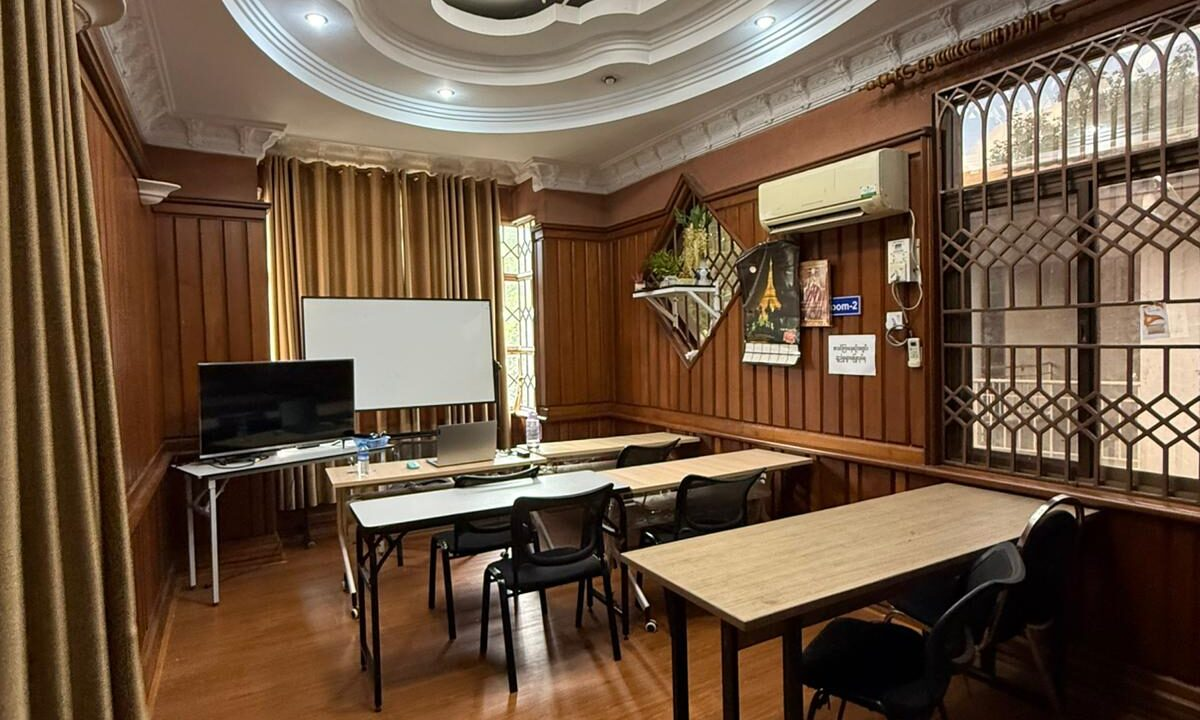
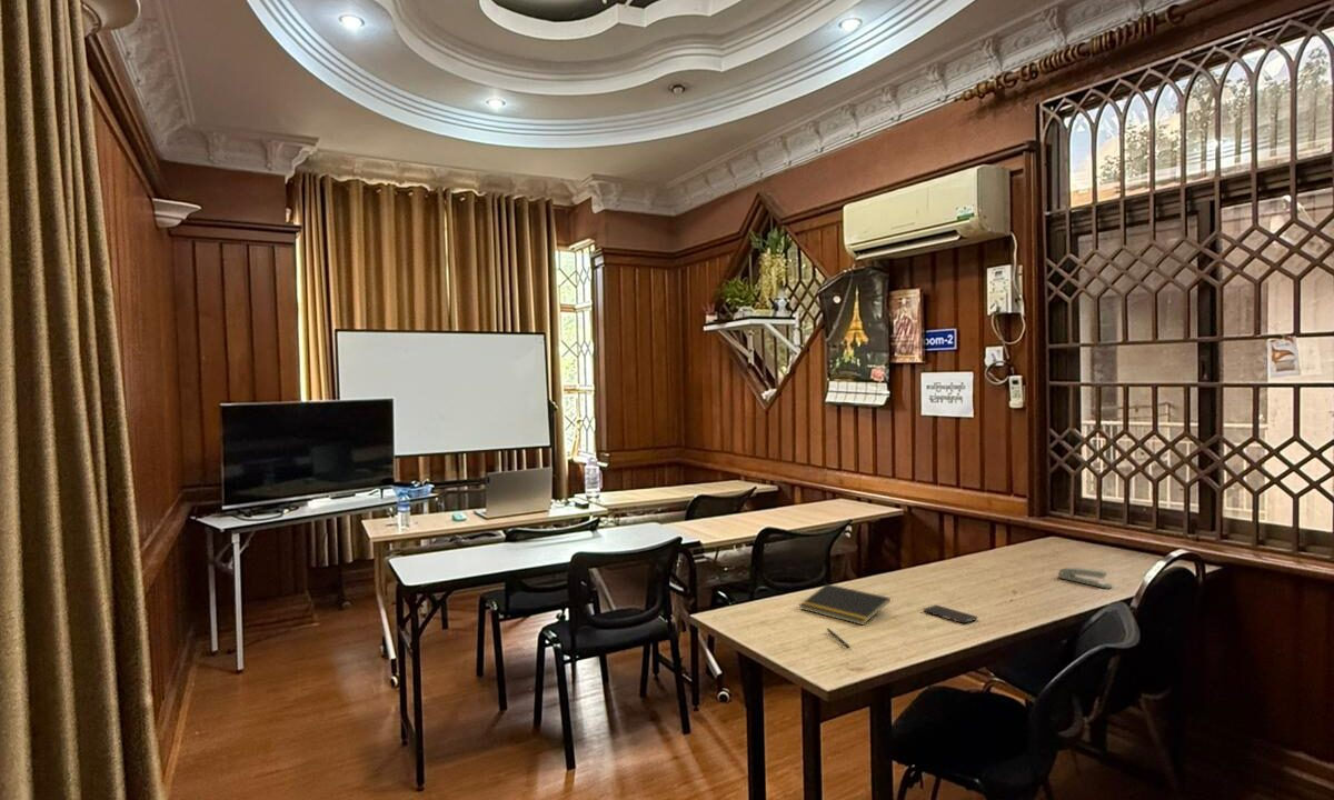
+ notepad [798,583,892,626]
+ smartphone [922,604,979,624]
+ stapler [1056,567,1113,590]
+ pen [826,627,852,649]
